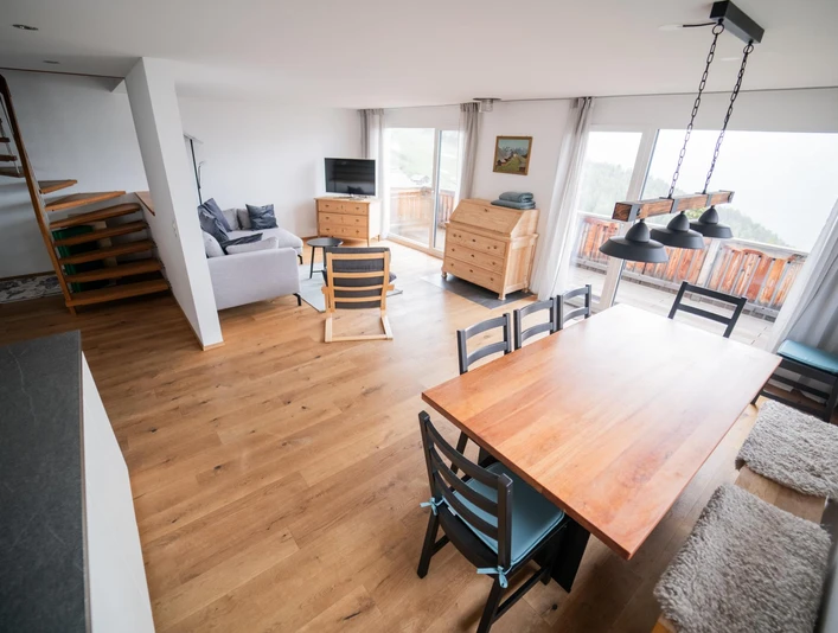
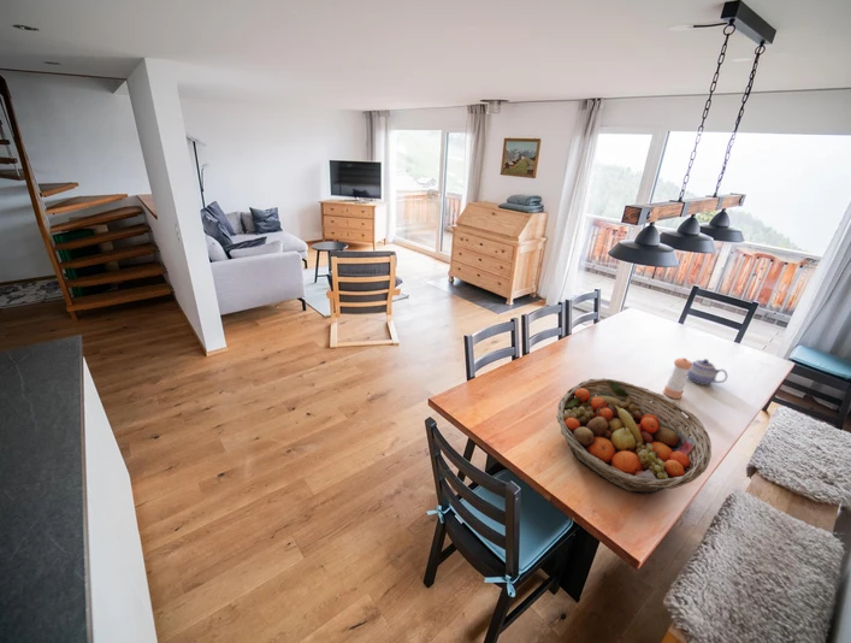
+ fruit basket [556,377,713,495]
+ teapot [681,356,728,387]
+ pepper shaker [662,358,692,400]
